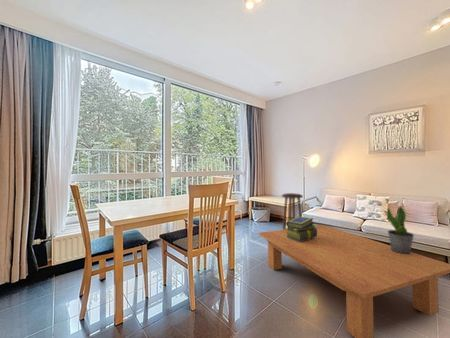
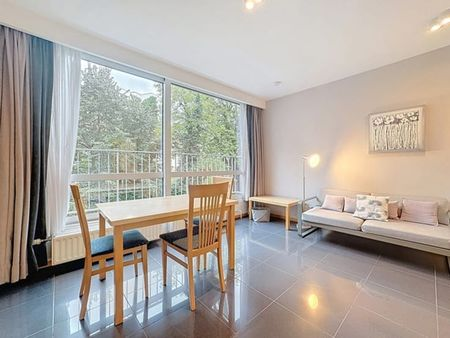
- stool [281,192,304,230]
- coffee table [258,224,450,338]
- potted plant [386,205,415,254]
- stack of books [285,215,317,242]
